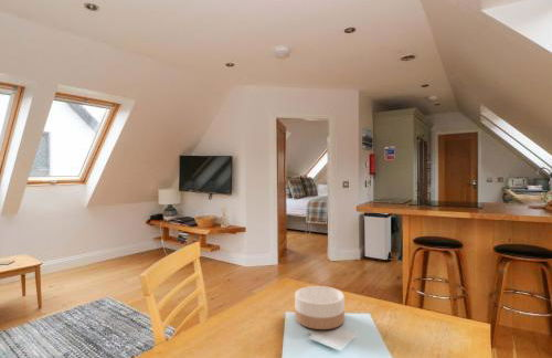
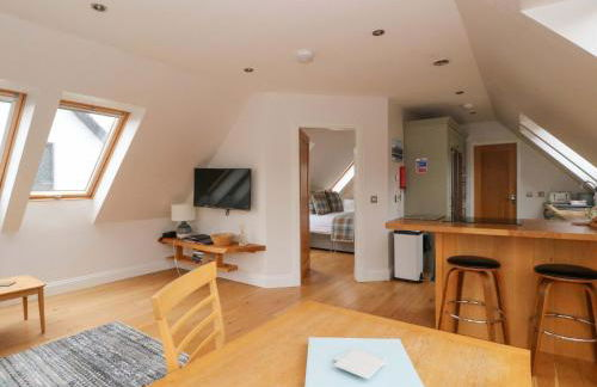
- bowl [294,285,346,330]
